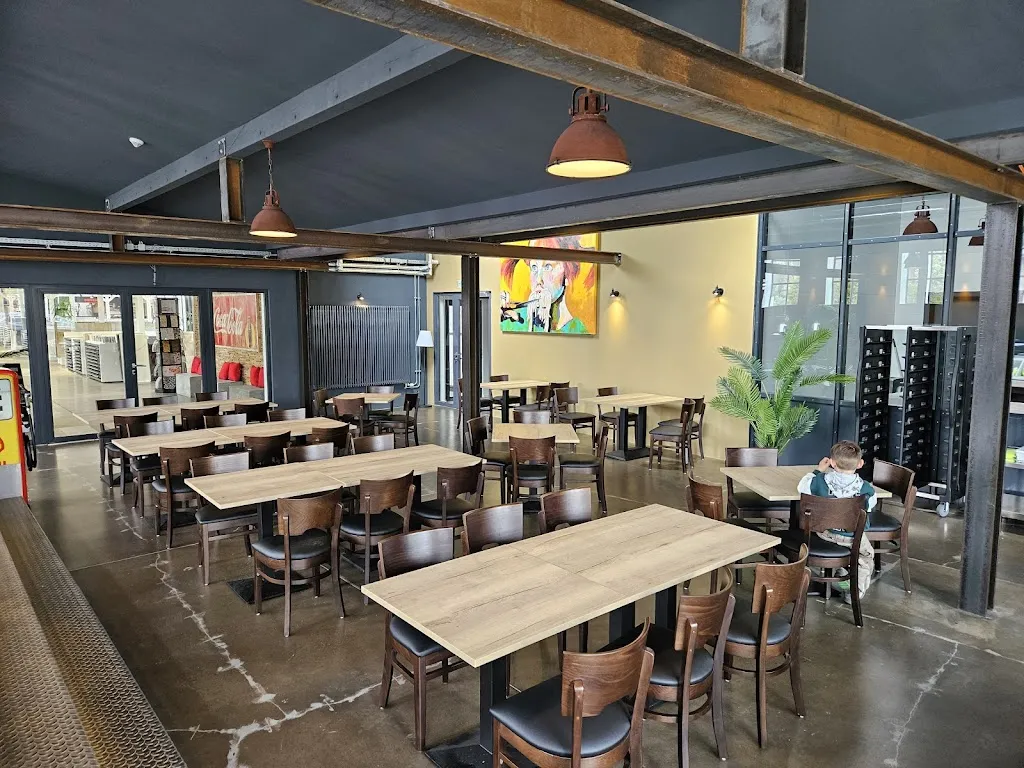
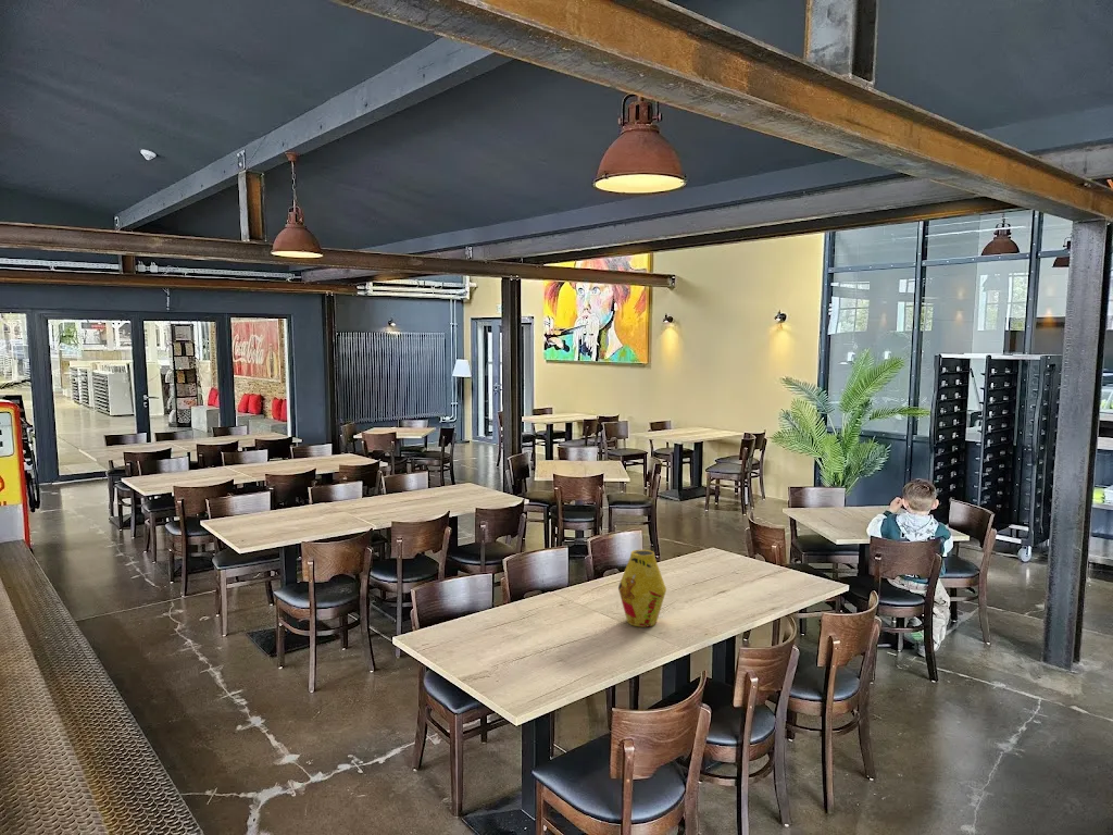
+ vase [617,549,667,628]
